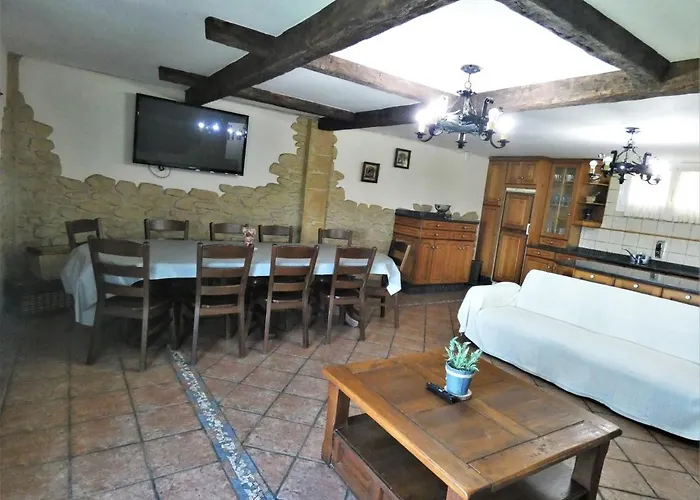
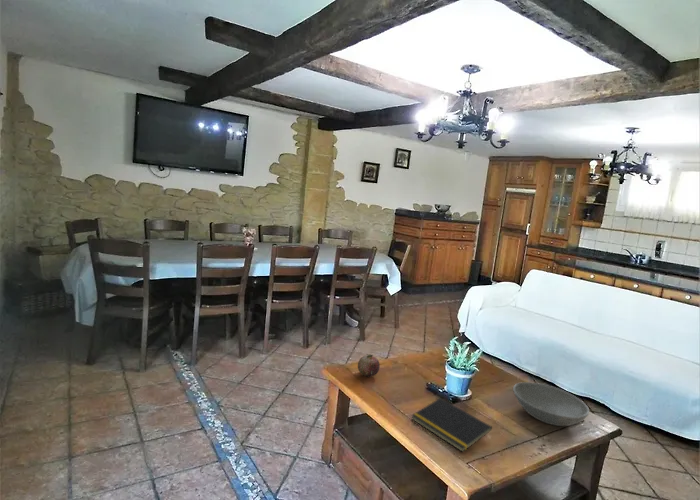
+ fruit [357,353,381,378]
+ notepad [410,397,493,453]
+ bowl [512,381,590,427]
